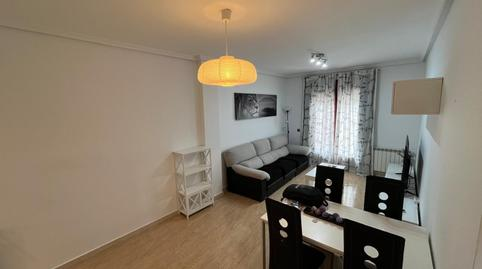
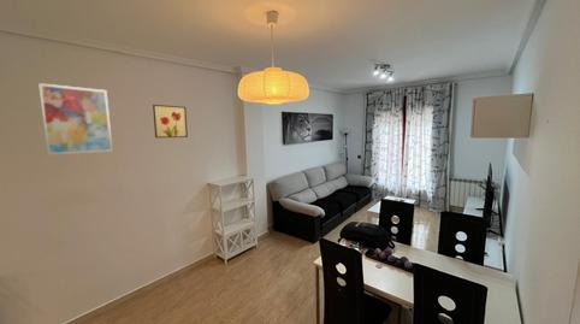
+ wall art [152,104,189,139]
+ wall art [37,82,113,155]
